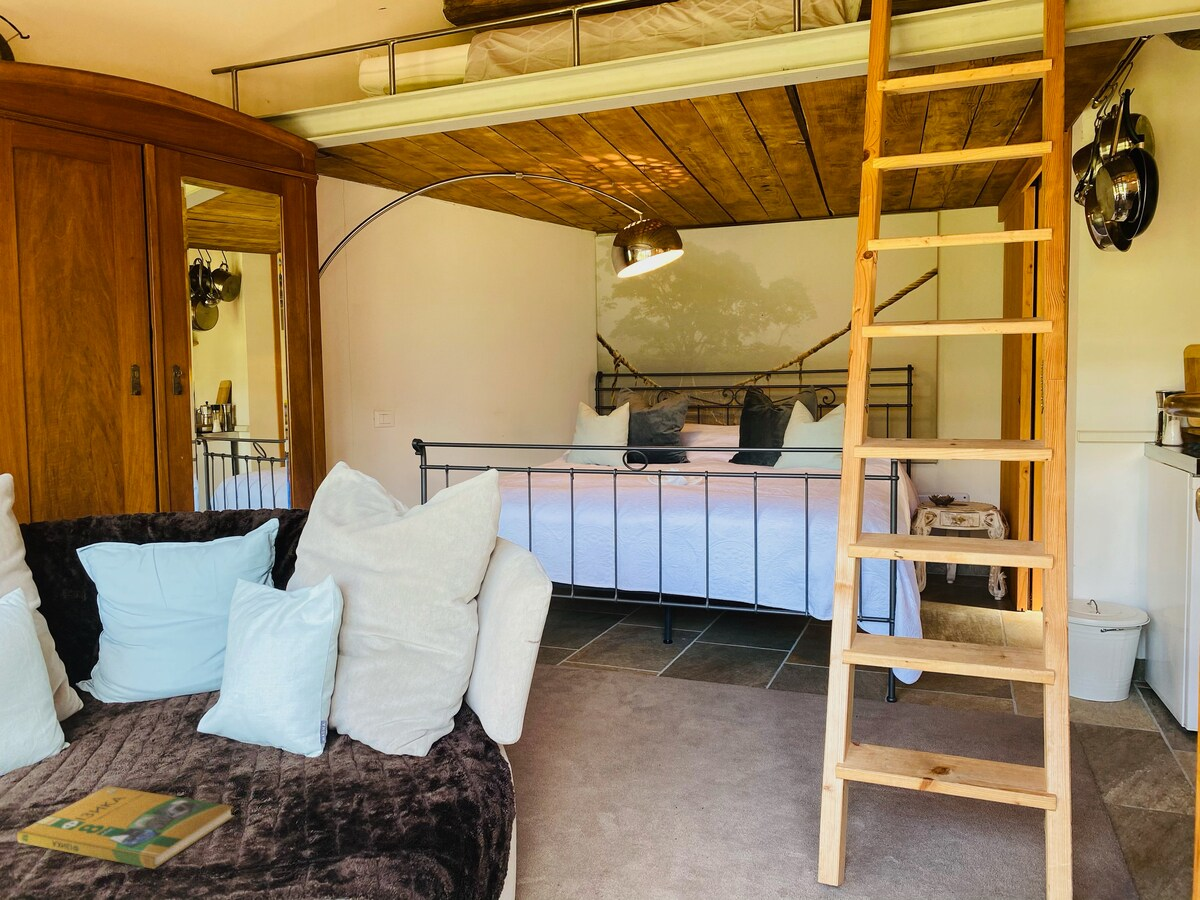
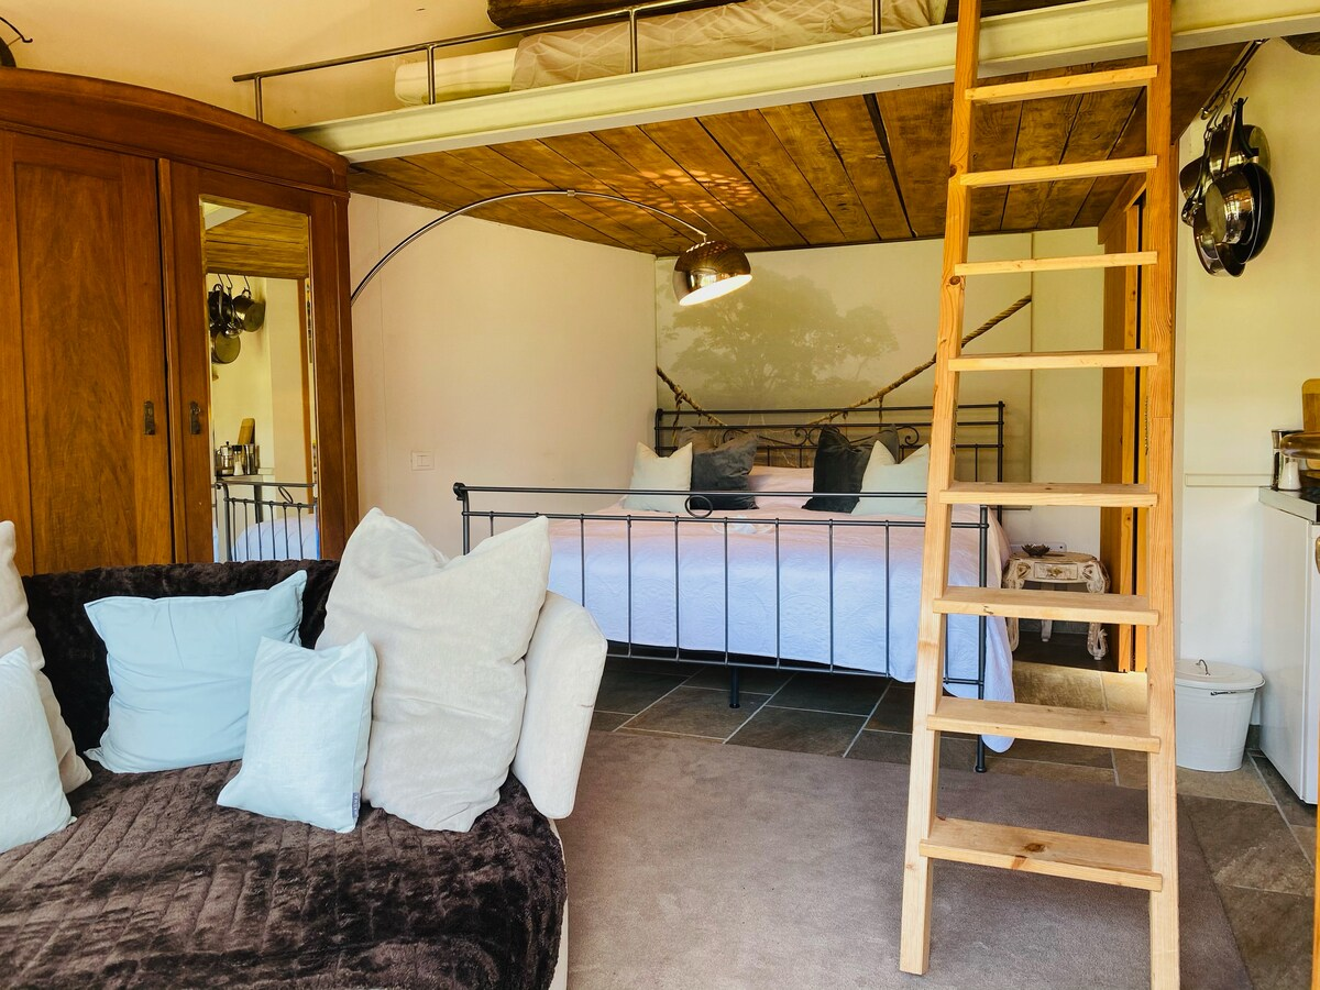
- booklet [16,785,235,870]
